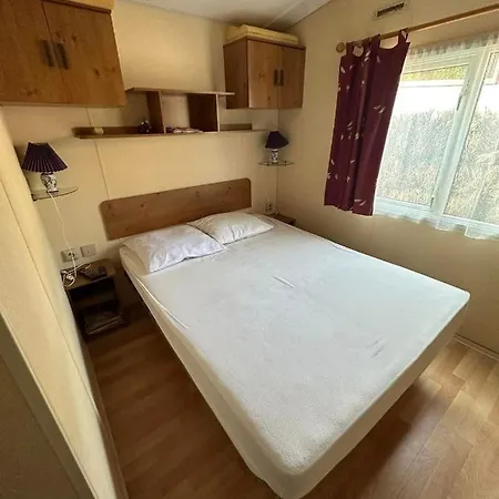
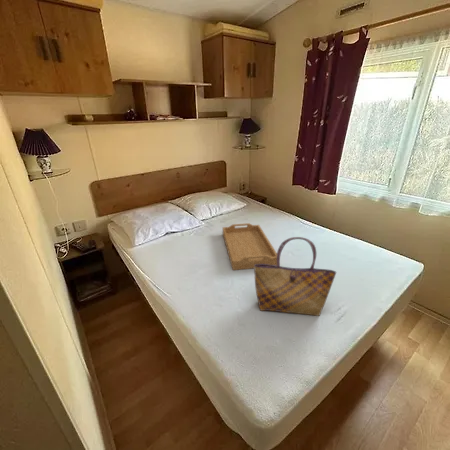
+ serving tray [222,222,277,271]
+ tote bag [253,236,337,317]
